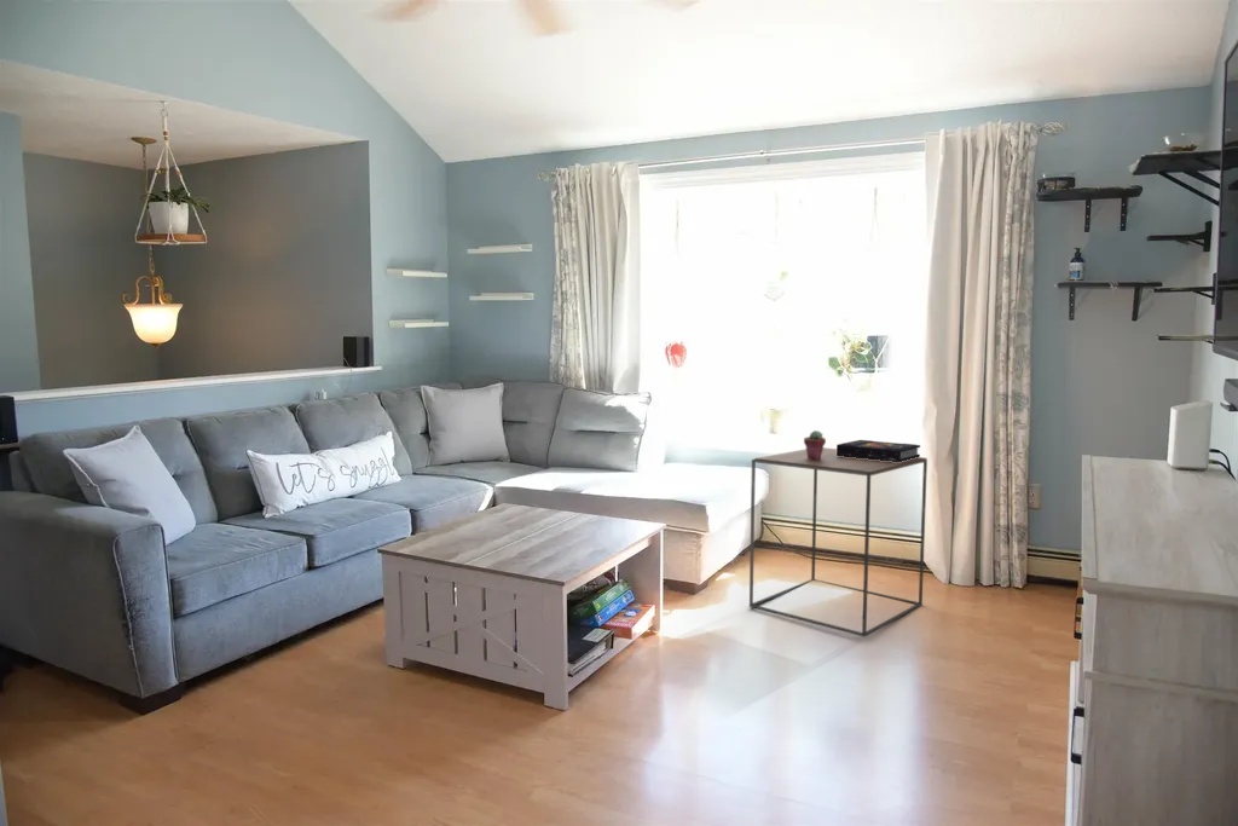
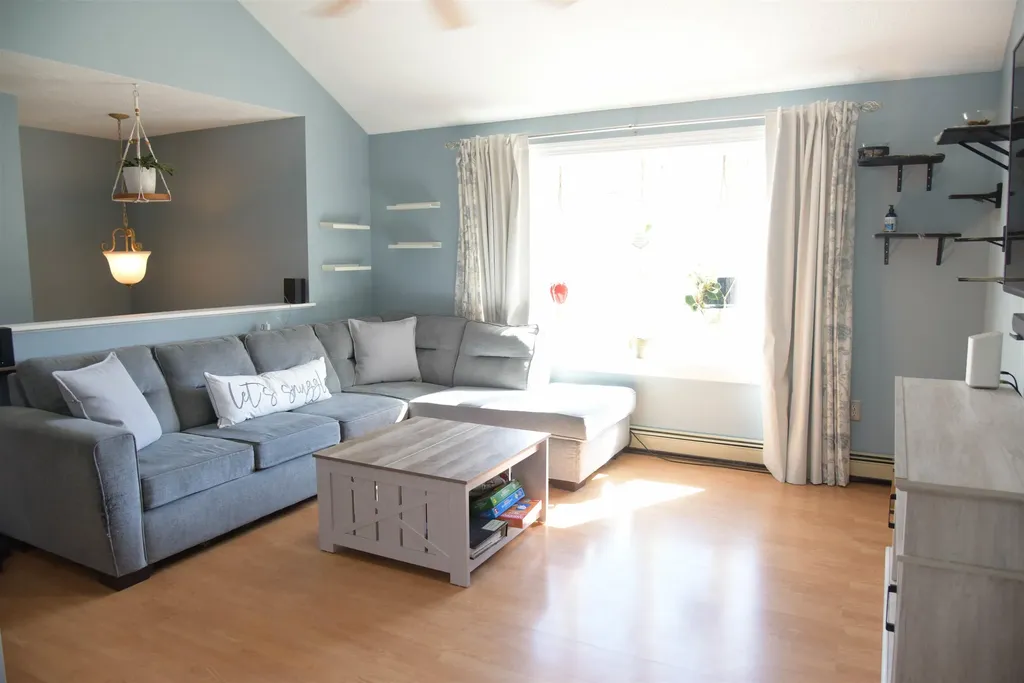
- book [835,439,921,462]
- potted succulent [803,429,827,460]
- side table [748,446,928,639]
